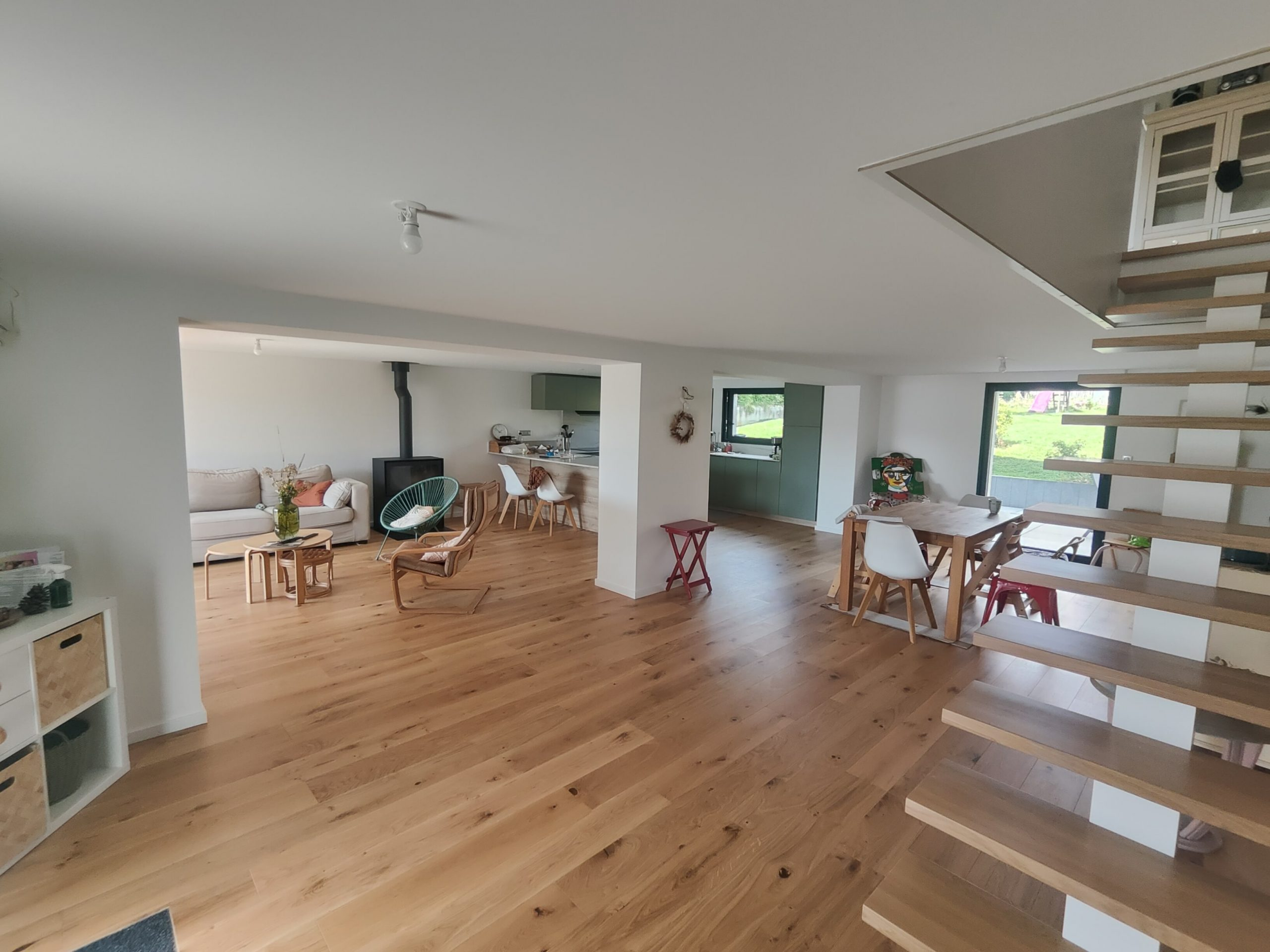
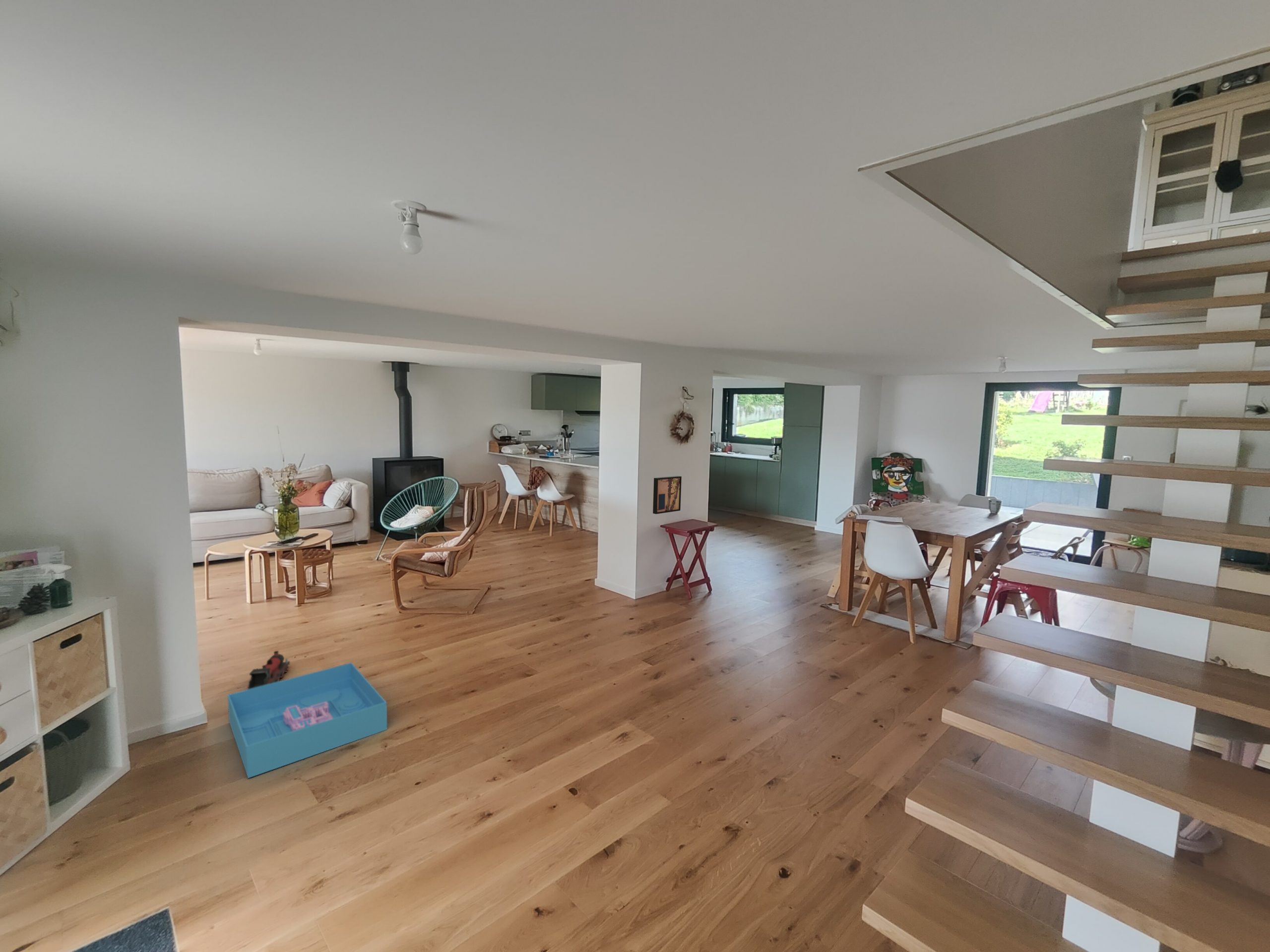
+ storage bin [227,662,388,779]
+ wall art [652,476,682,515]
+ toy train [247,651,290,690]
